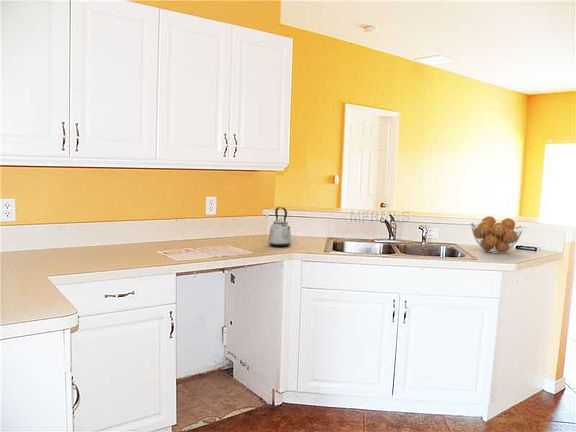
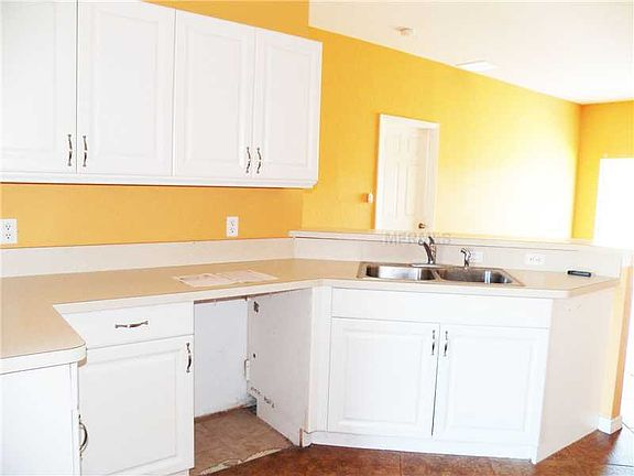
- fruit basket [470,215,524,254]
- kettle [267,206,292,248]
